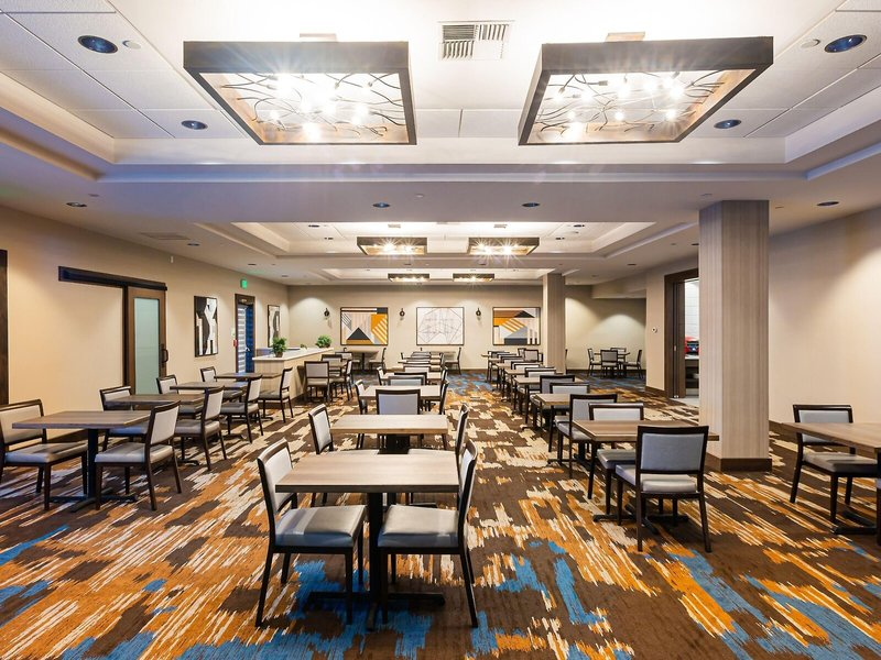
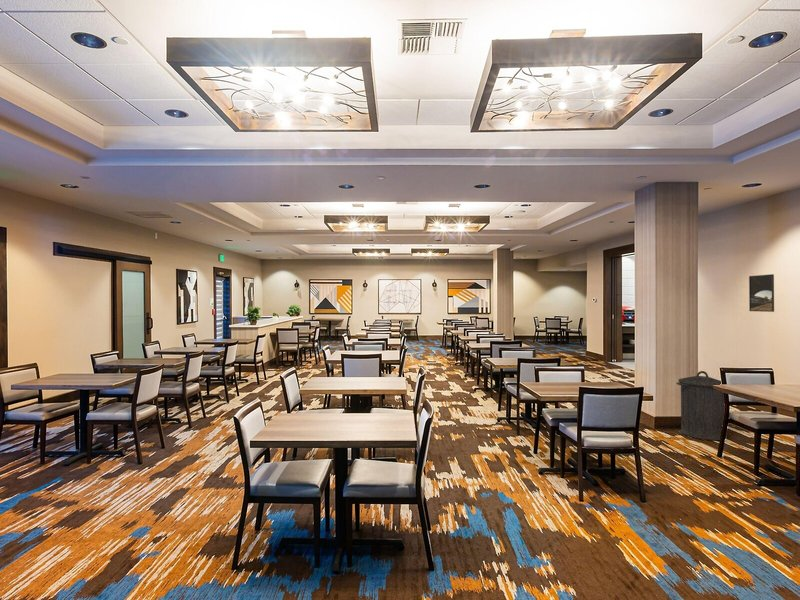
+ trash can [675,370,726,441]
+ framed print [748,273,775,313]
